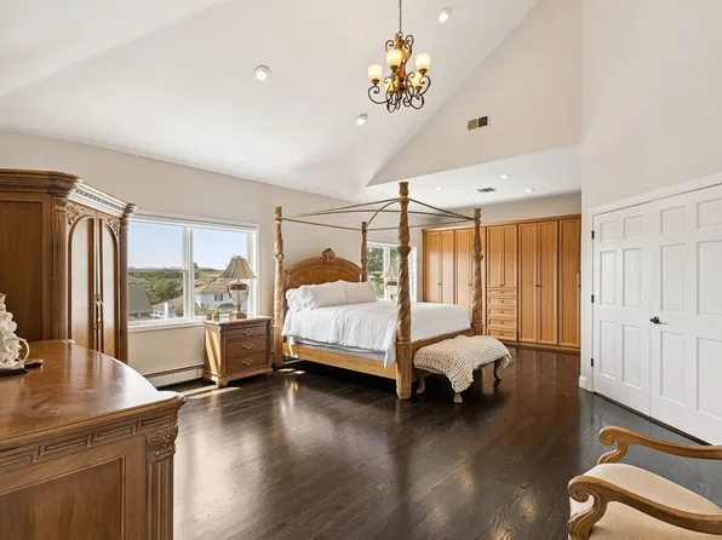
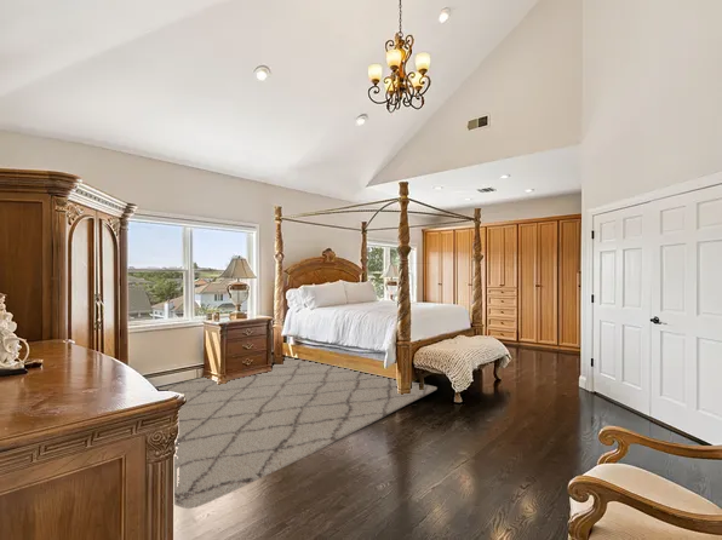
+ rug [156,356,439,510]
